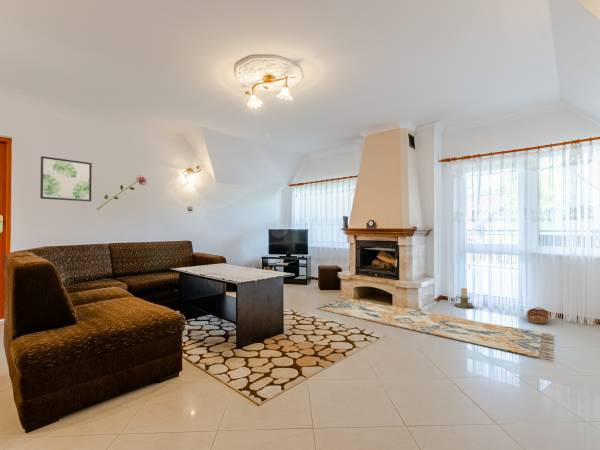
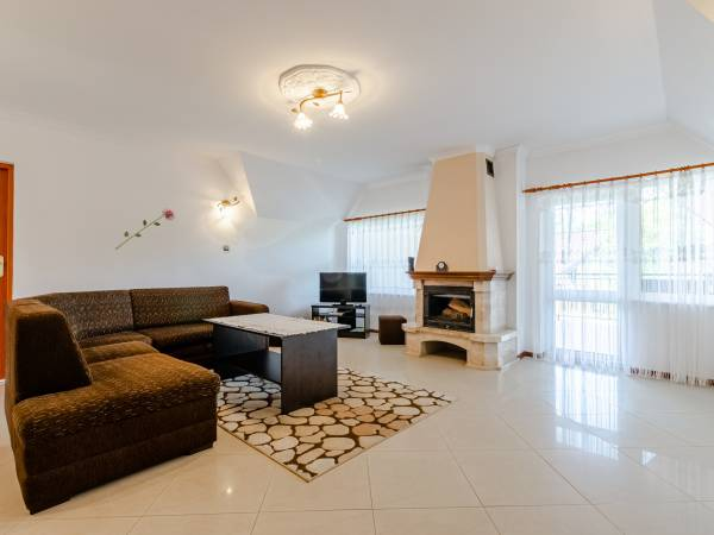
- candle holder [453,287,475,309]
- basket [525,306,551,325]
- wall art [39,155,93,203]
- rug [316,297,555,362]
